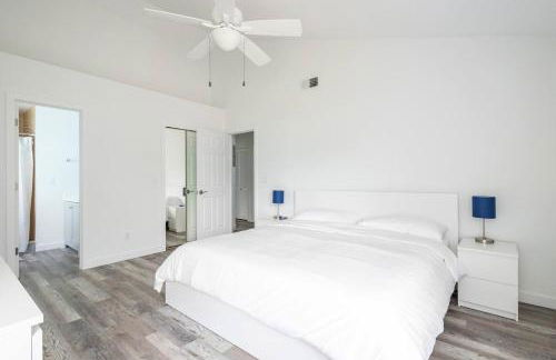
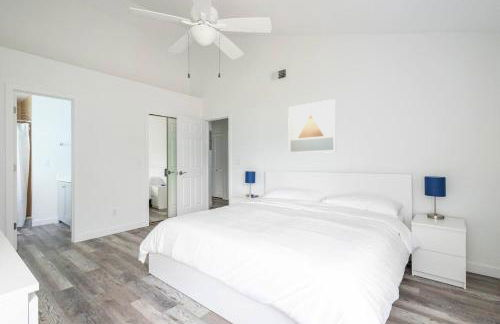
+ wall art [287,98,337,155]
